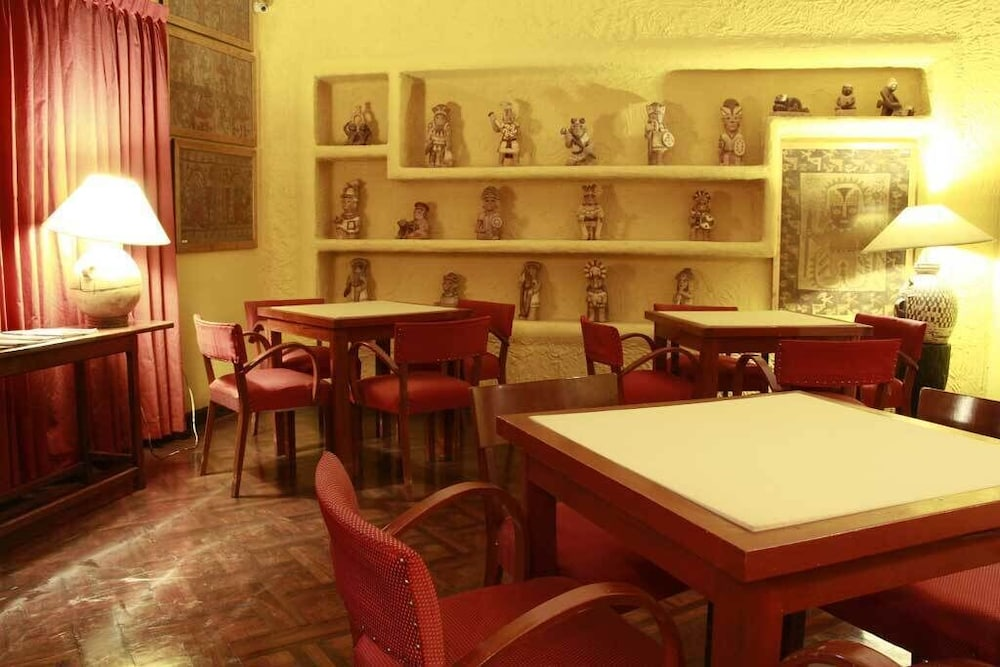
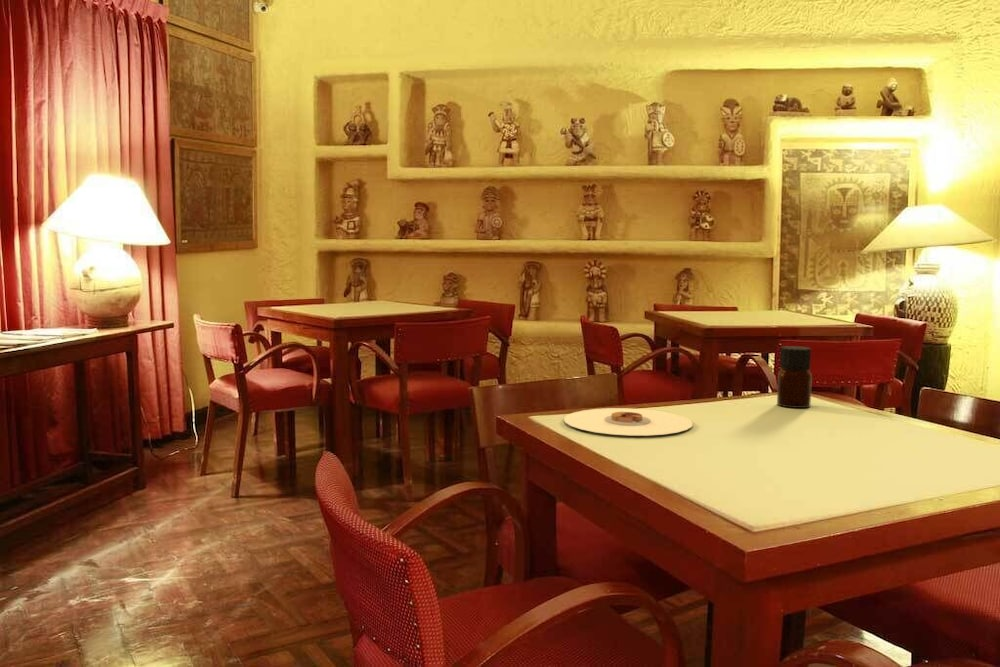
+ bottle [776,345,813,409]
+ plate [563,407,694,436]
